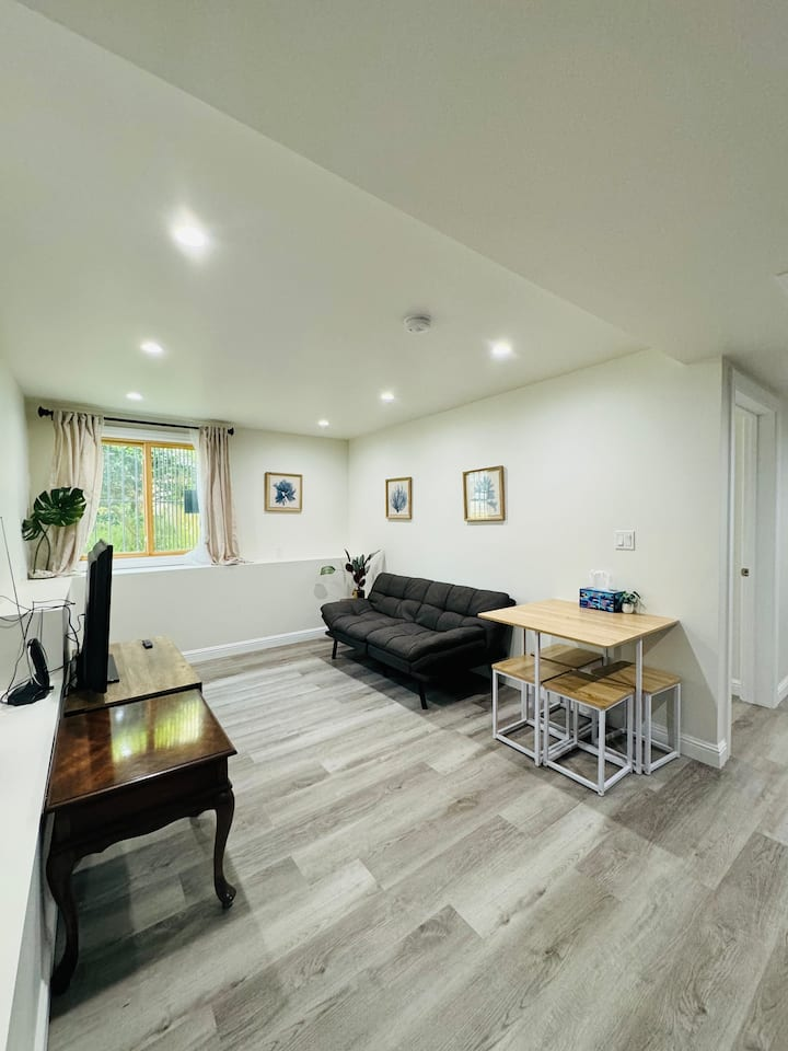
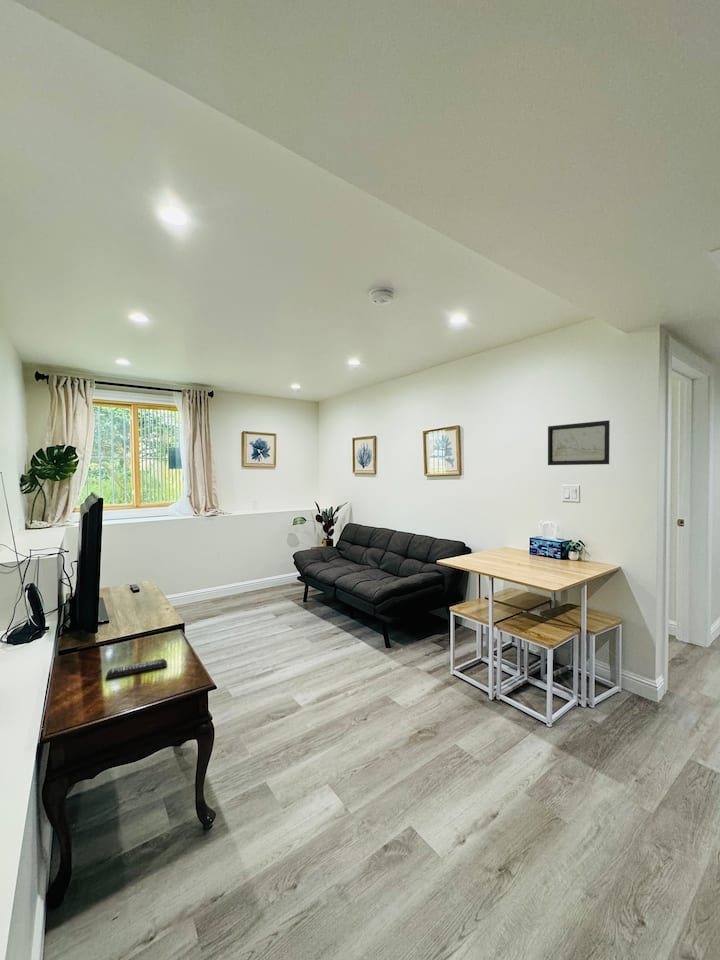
+ wall art [547,419,611,466]
+ remote control [105,658,168,680]
